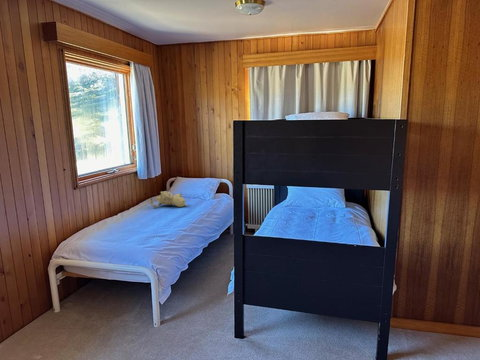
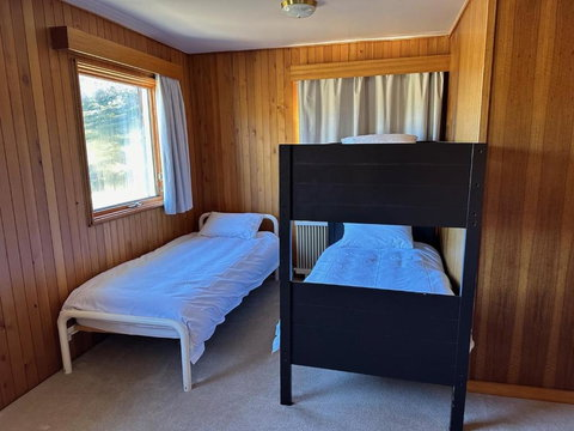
- teddy bear [149,190,188,208]
